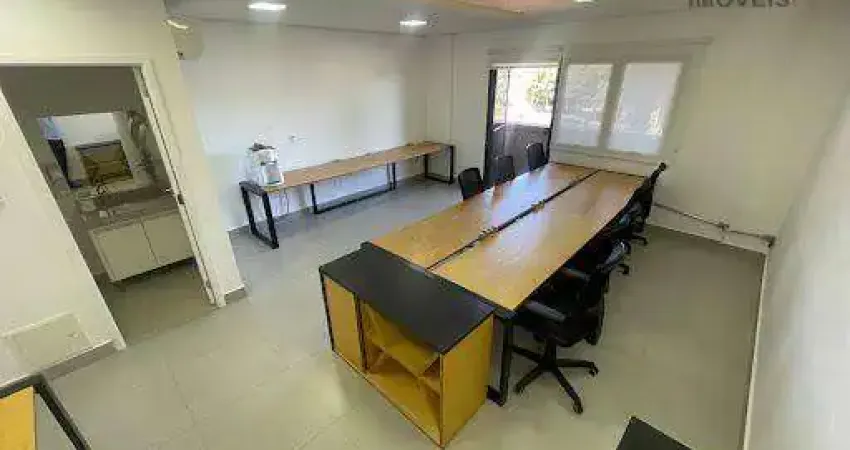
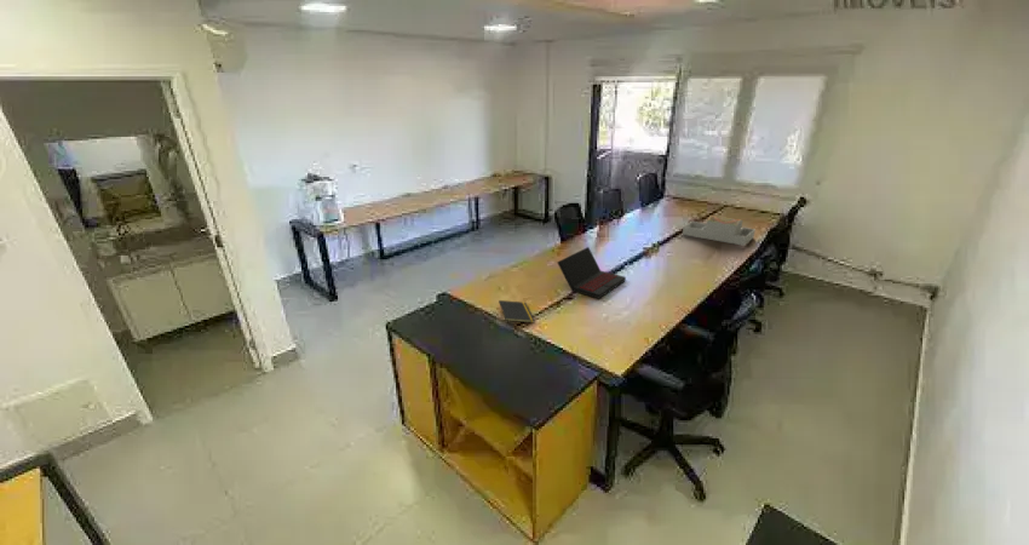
+ notepad [498,299,536,327]
+ architectural model [682,214,757,247]
+ laptop [556,246,627,300]
